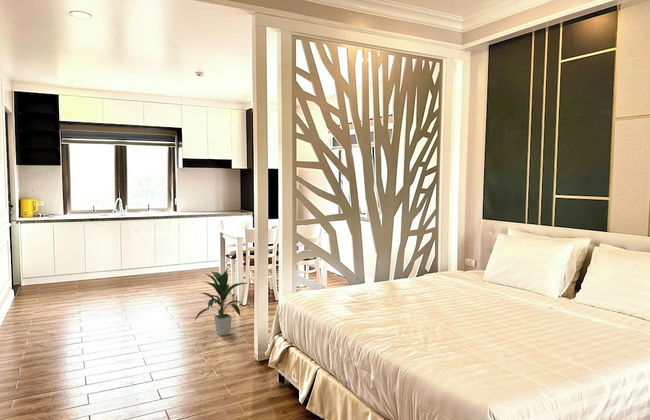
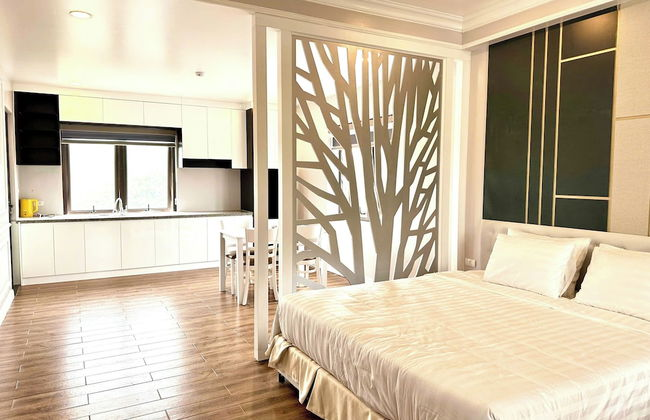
- indoor plant [192,269,250,337]
